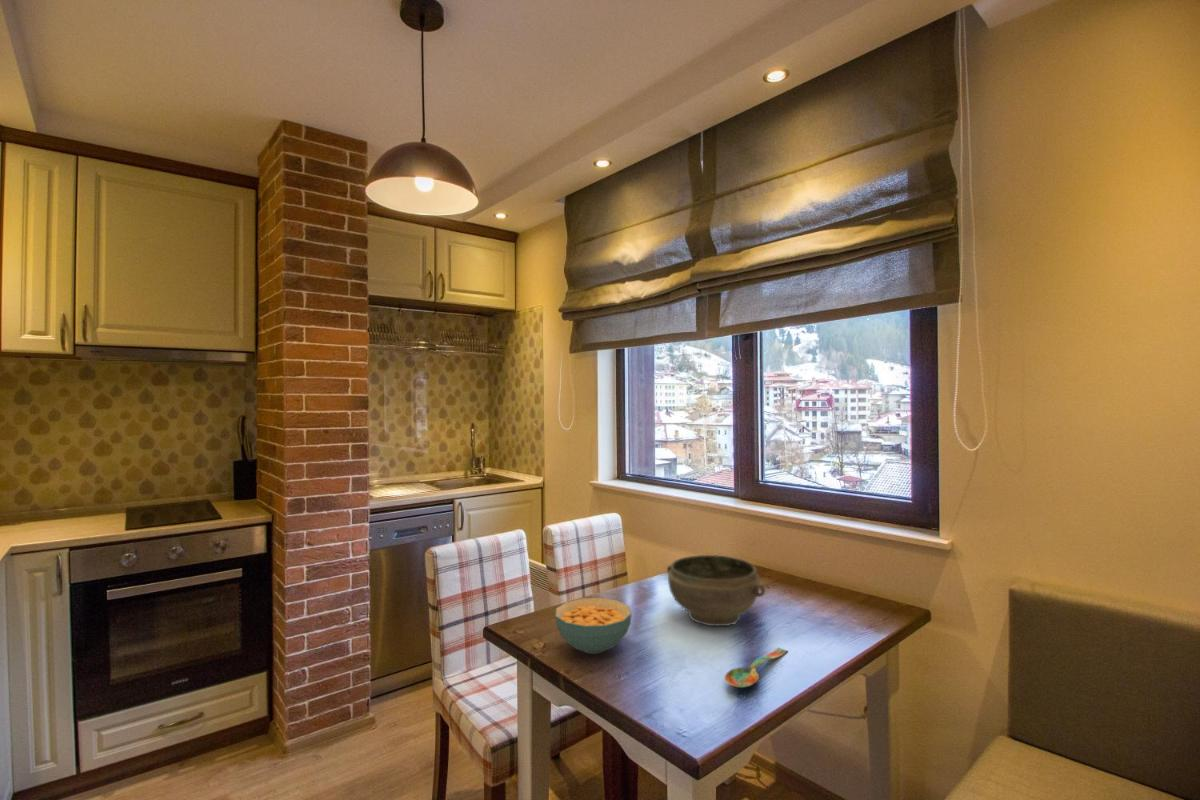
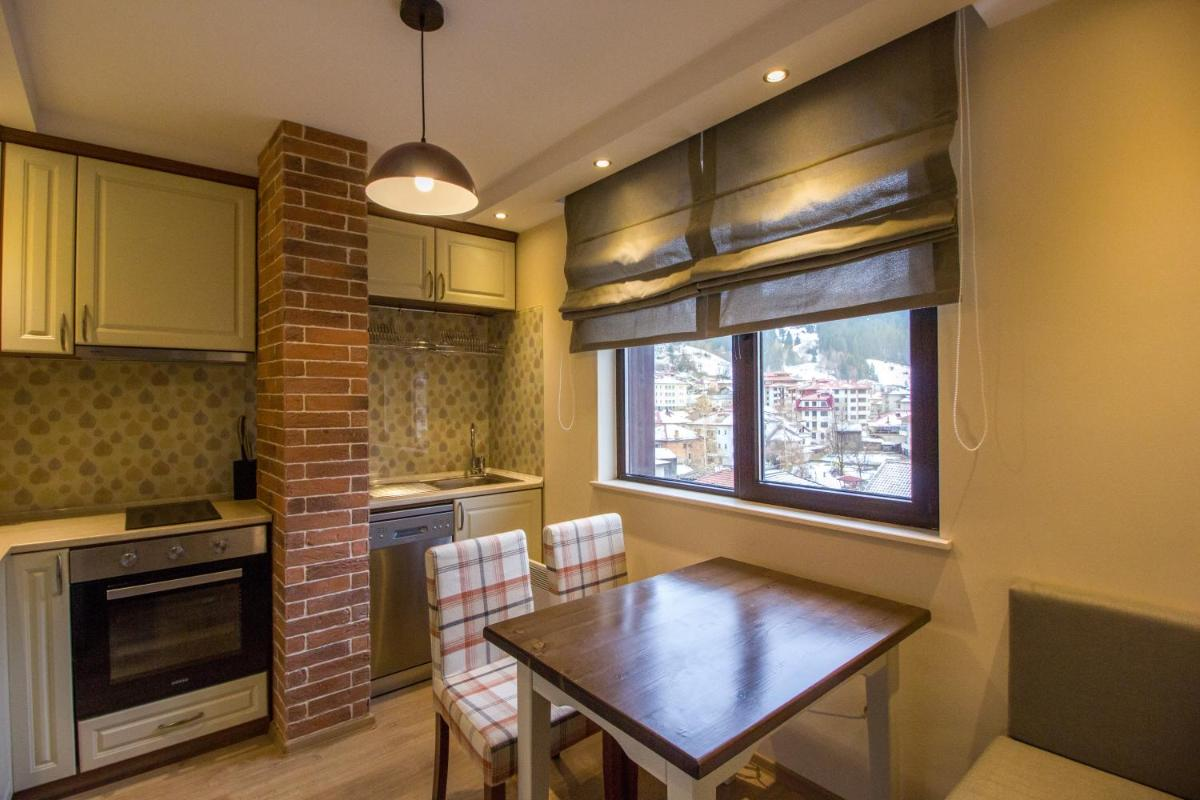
- cereal bowl [554,597,633,655]
- bowl [666,554,766,627]
- spoon [724,647,789,689]
